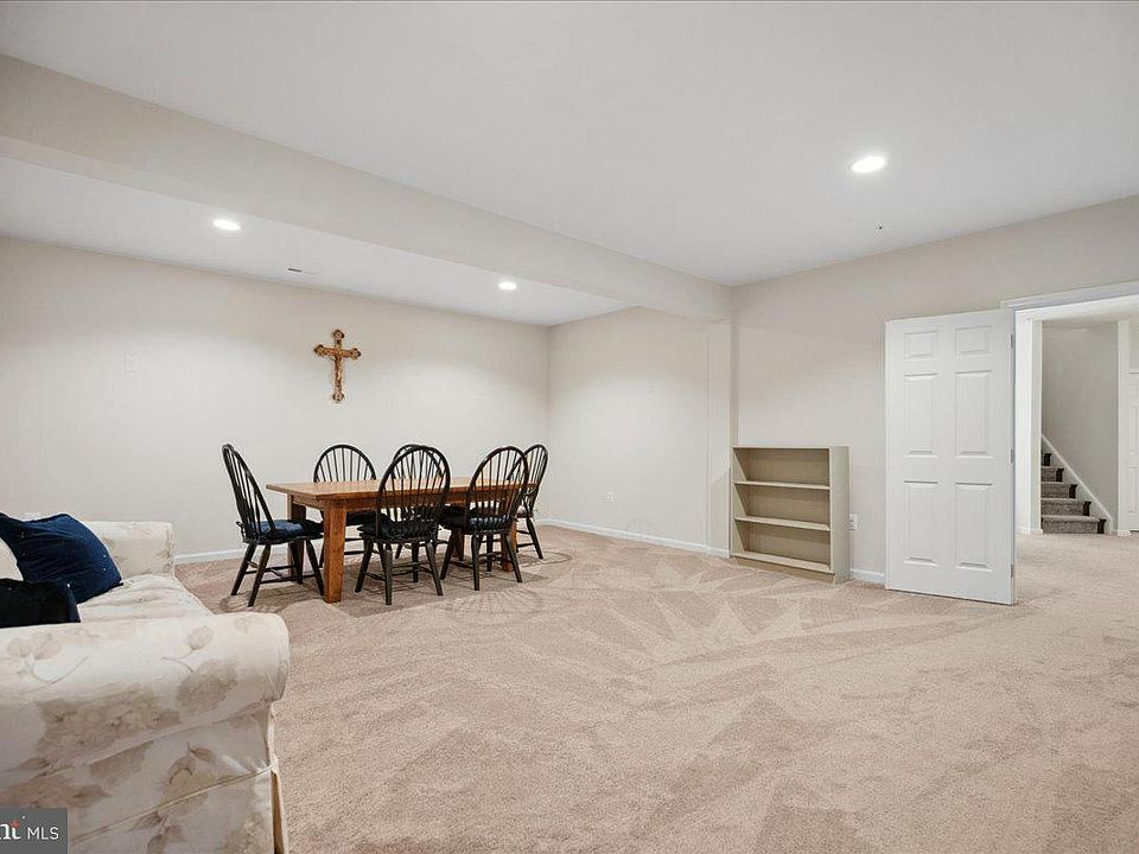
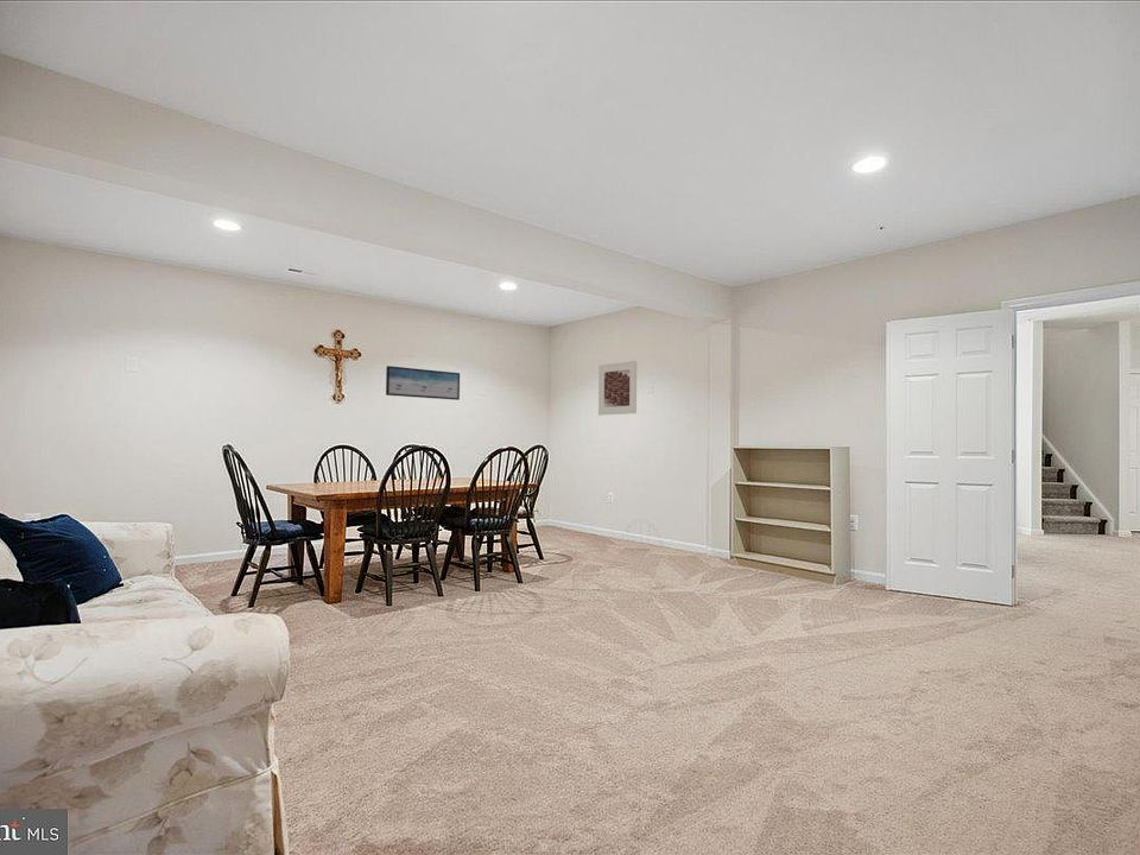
+ wall art [385,365,461,401]
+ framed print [597,360,638,416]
